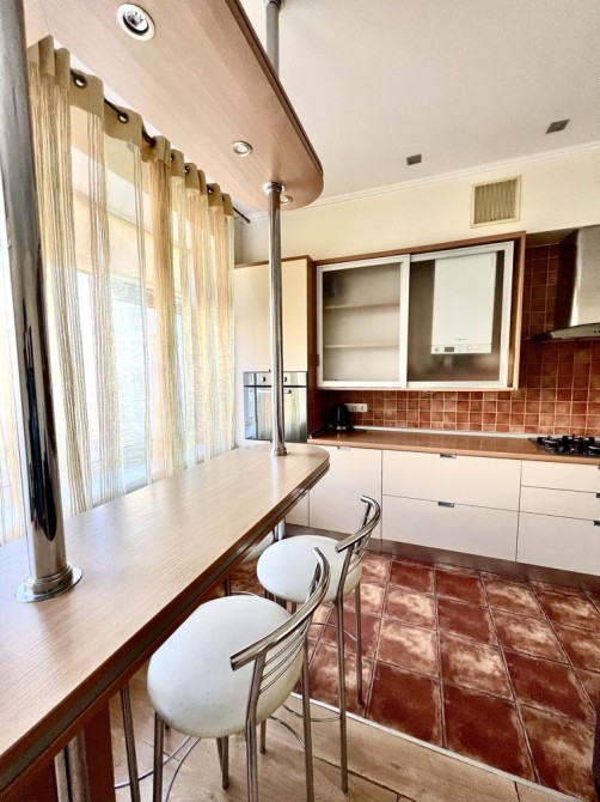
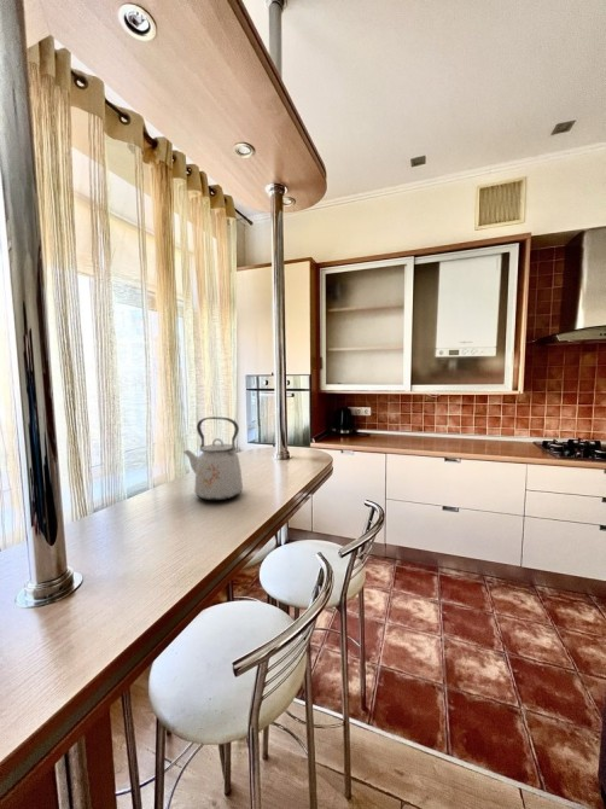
+ kettle [182,415,244,501]
